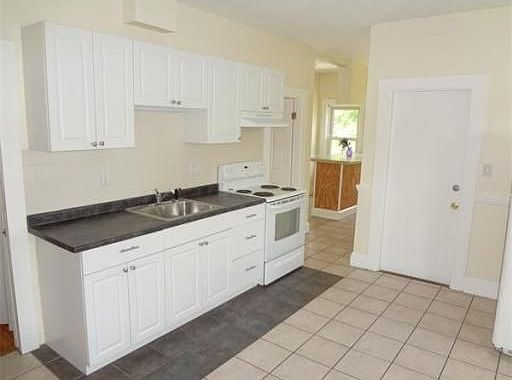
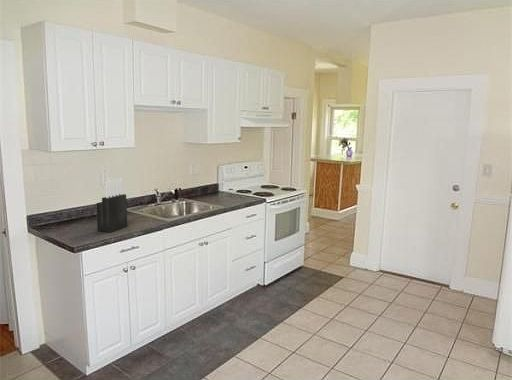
+ knife block [95,177,128,233]
